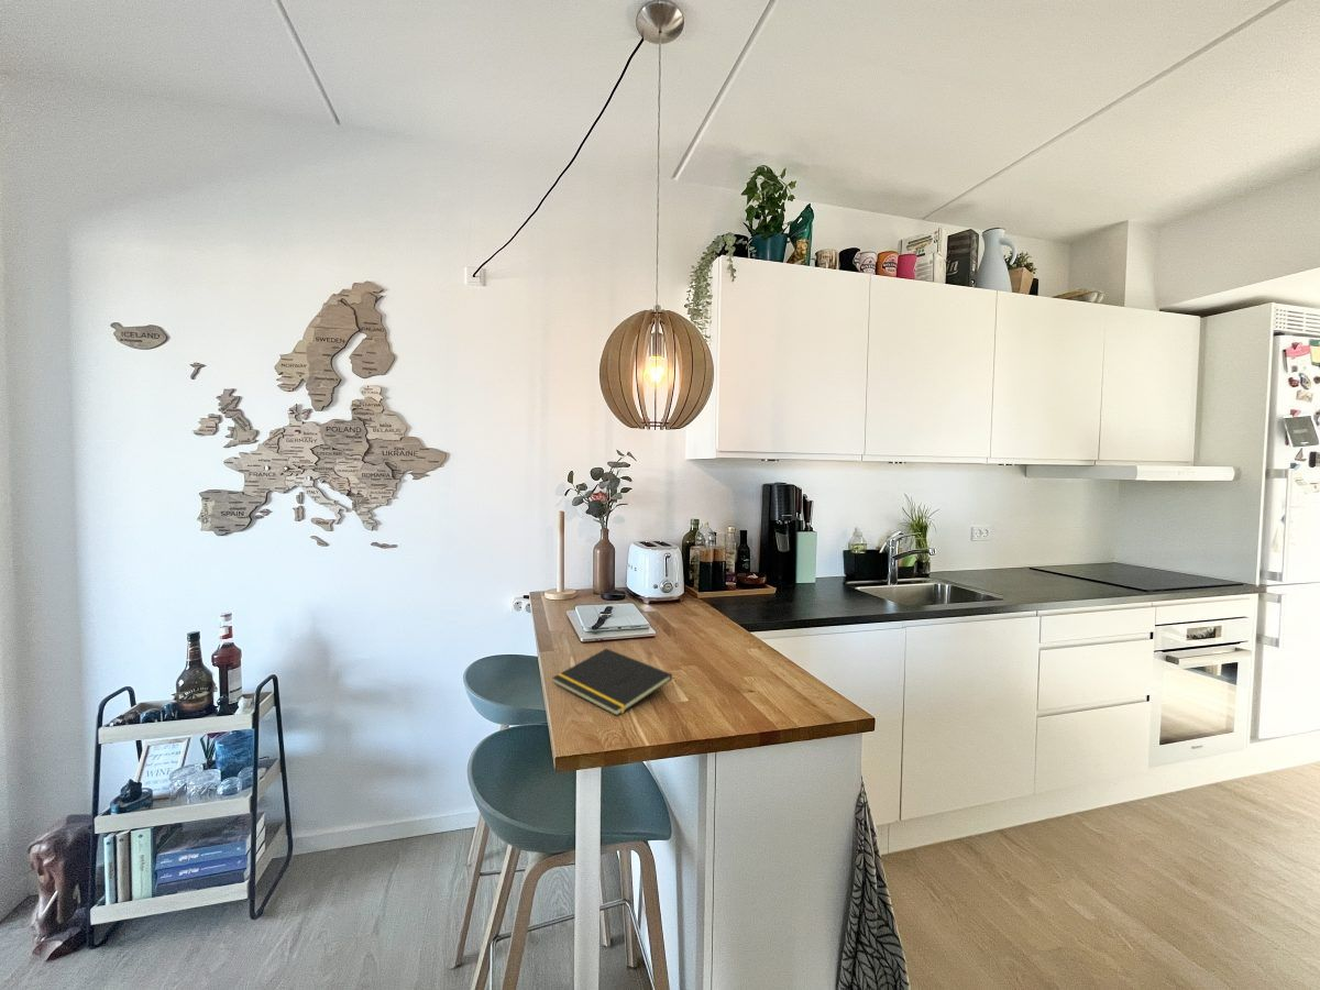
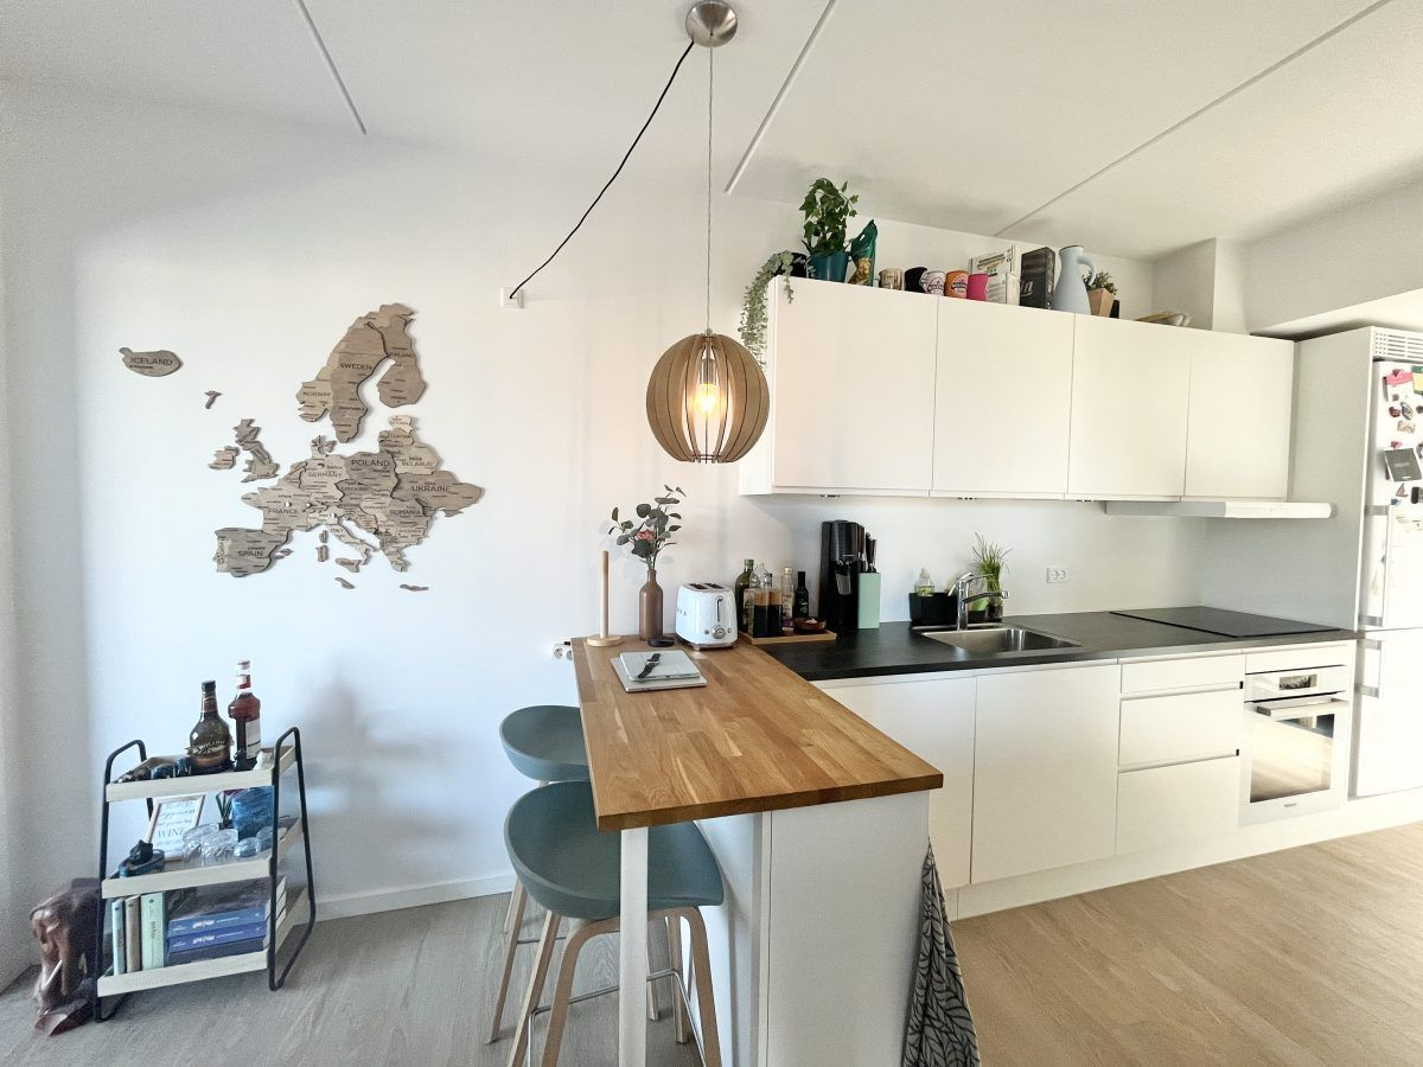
- notepad [551,648,673,717]
